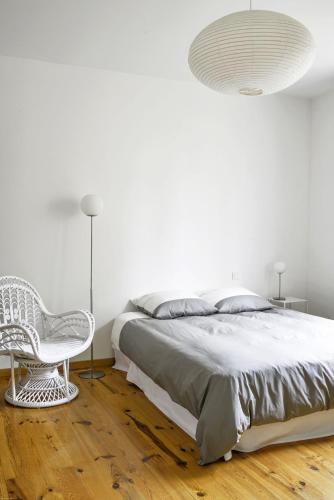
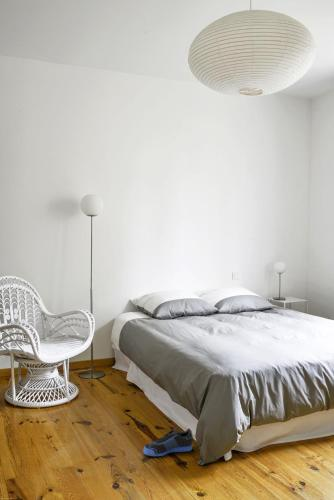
+ sneaker [142,427,194,457]
